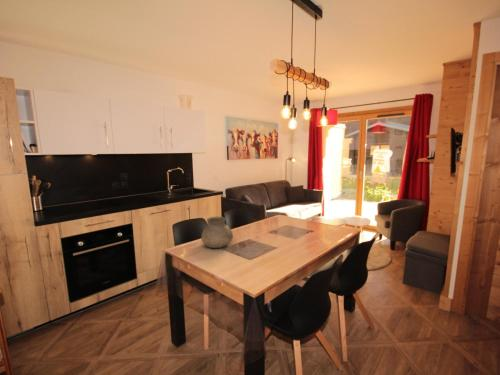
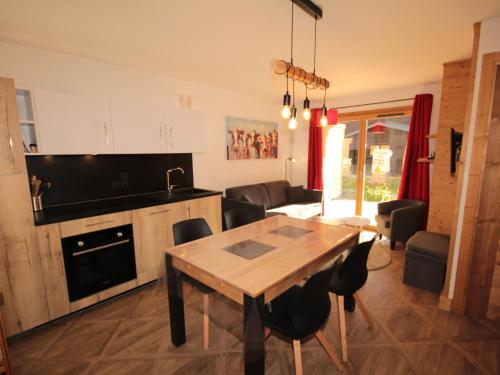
- vase [200,216,234,249]
